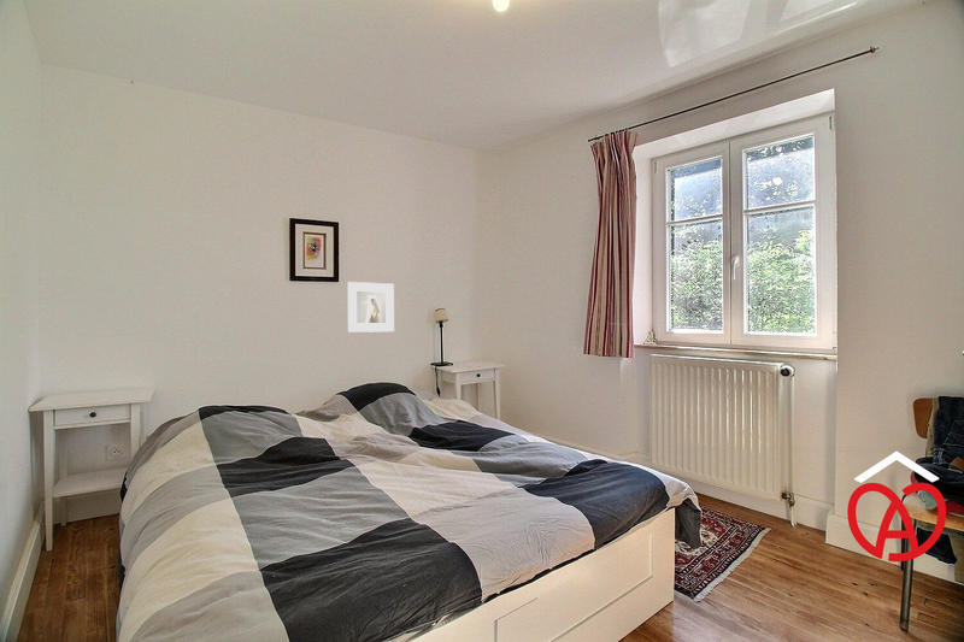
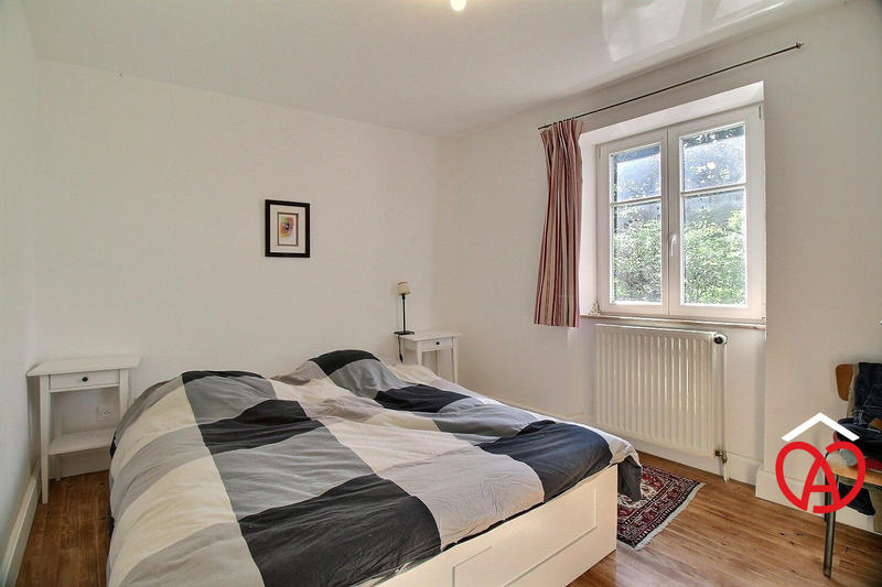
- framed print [346,281,395,334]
